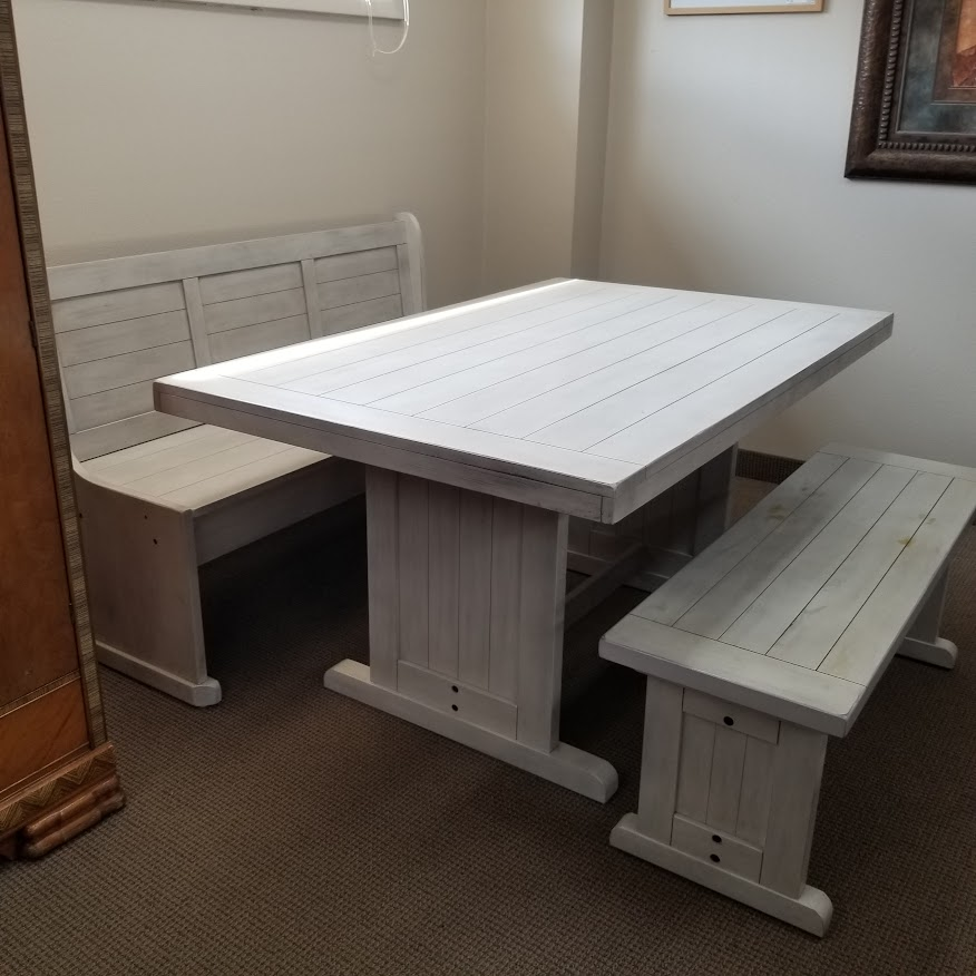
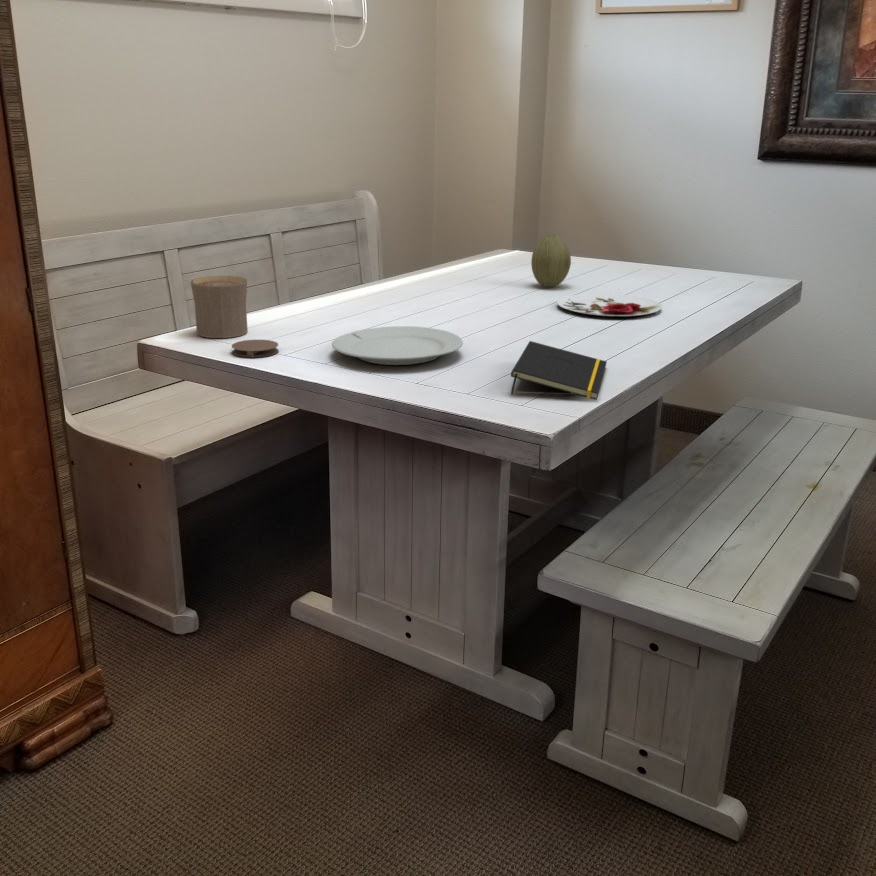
+ cup [190,275,249,339]
+ plate [556,293,663,318]
+ fruit [530,233,572,288]
+ chinaware [331,325,464,366]
+ notepad [510,340,608,401]
+ coaster [231,339,280,358]
